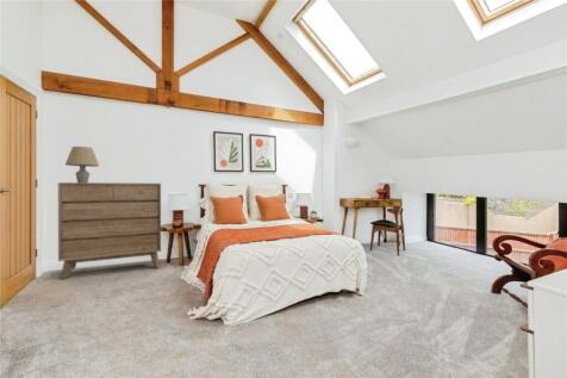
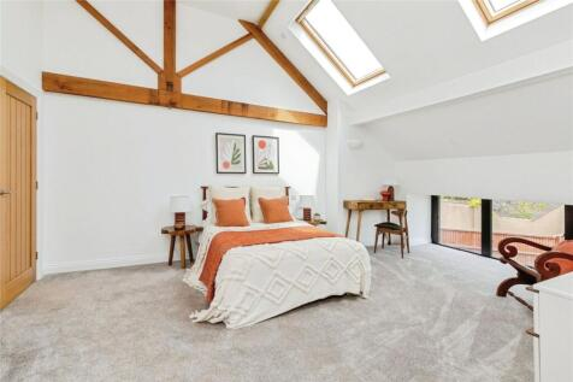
- table lamp [64,145,100,182]
- dresser [57,181,162,280]
